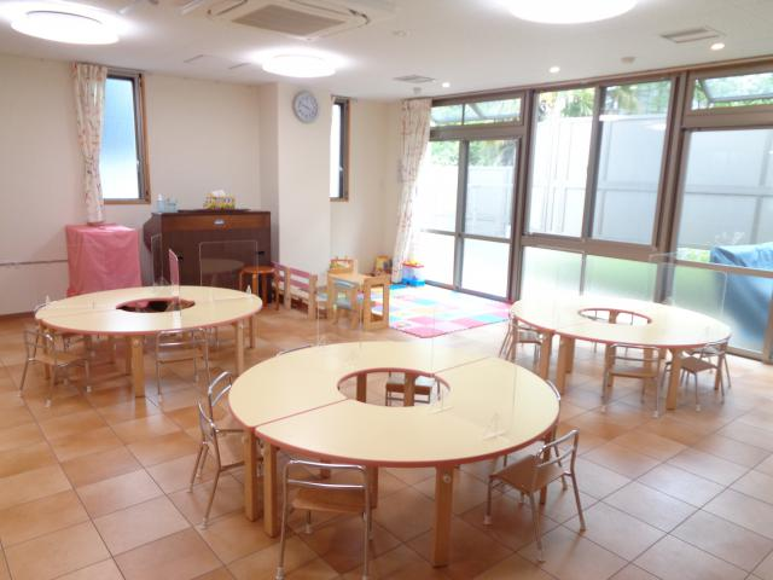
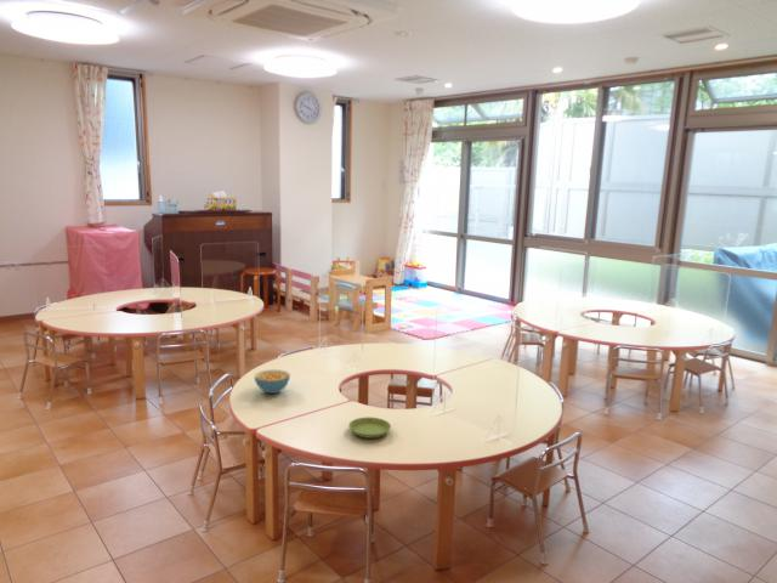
+ cereal bowl [254,368,291,395]
+ saucer [347,417,392,440]
